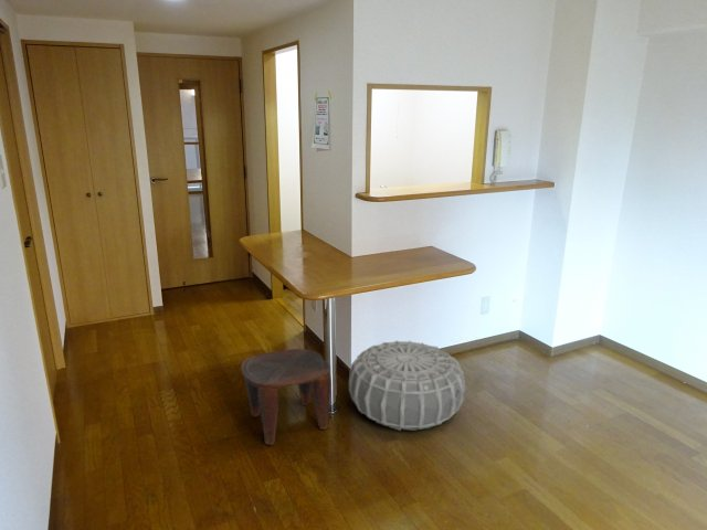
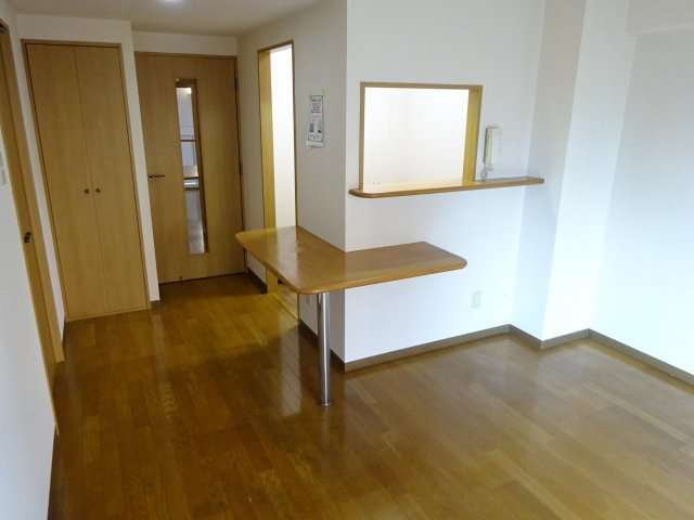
- air purifier [348,340,466,432]
- stool [240,348,331,446]
